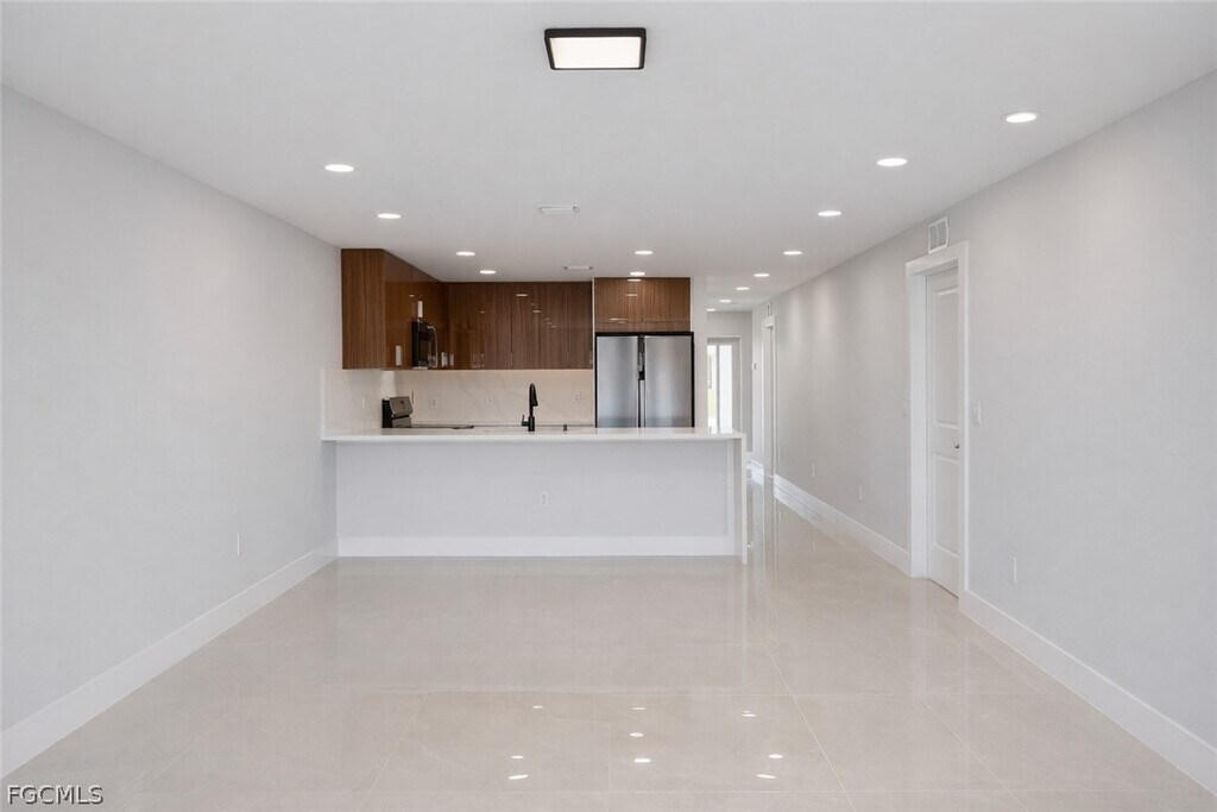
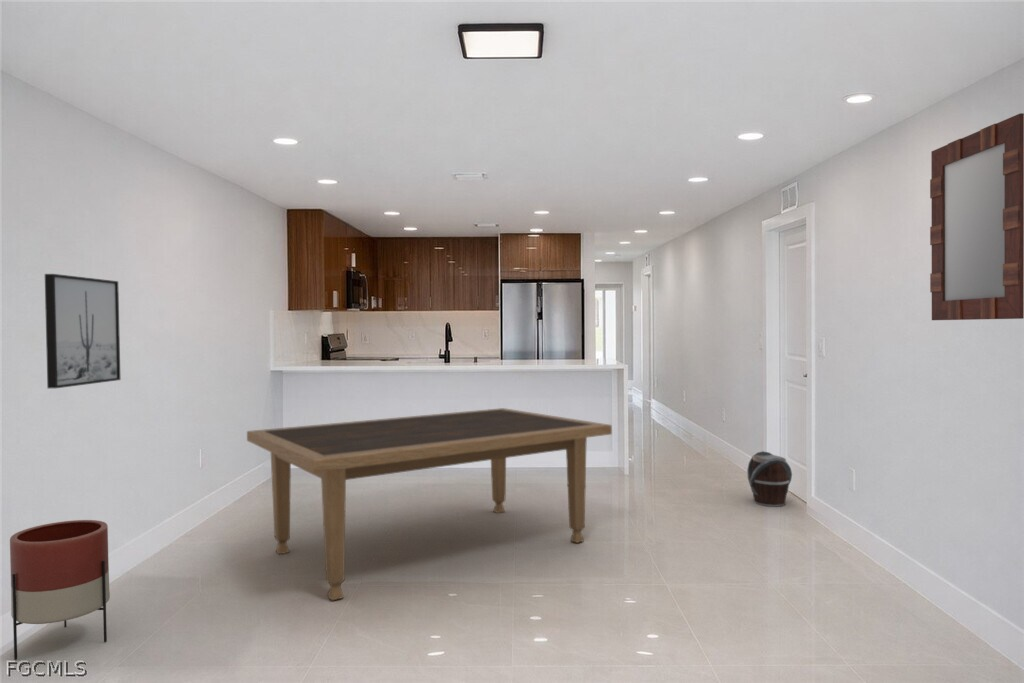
+ bucket [746,450,793,508]
+ dining table [246,407,613,602]
+ home mirror [929,112,1024,321]
+ planter [9,519,111,661]
+ wall art [44,273,122,389]
